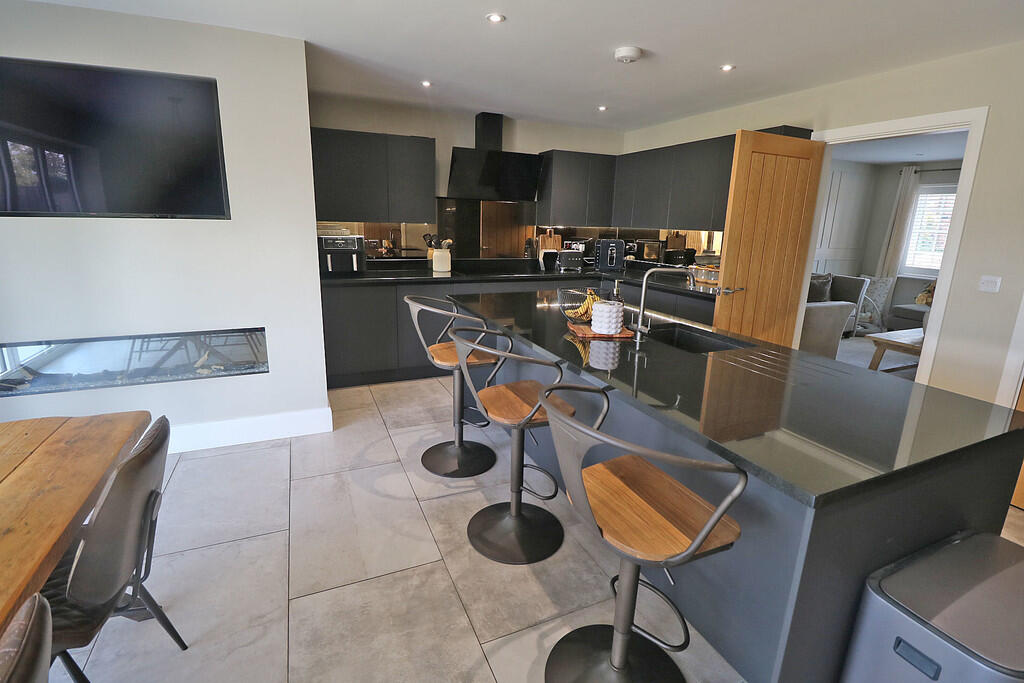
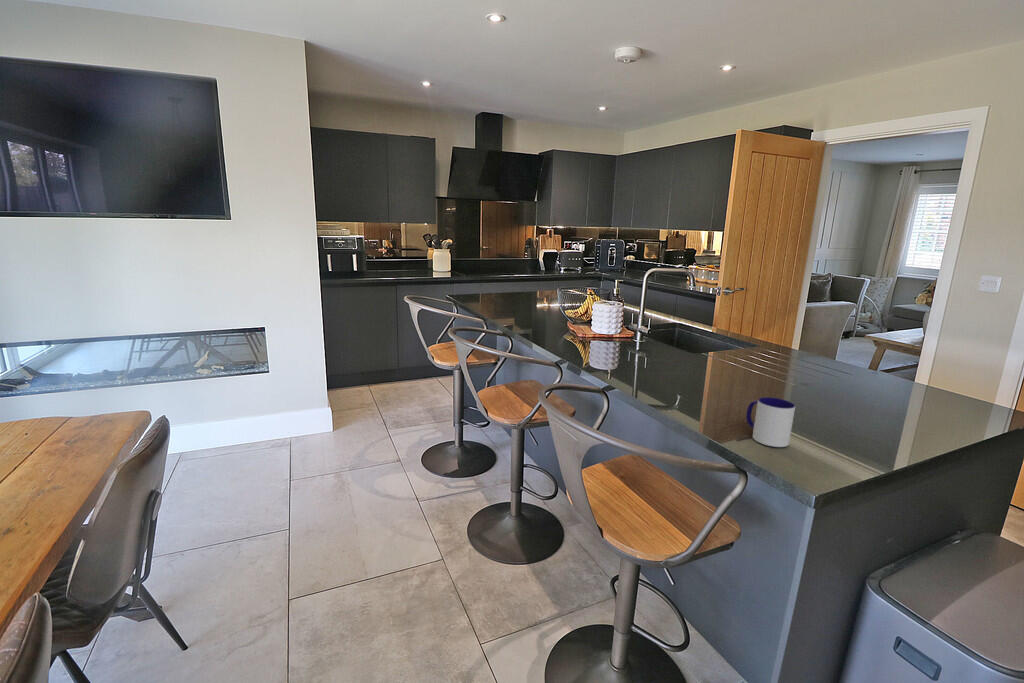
+ mug [745,396,796,448]
